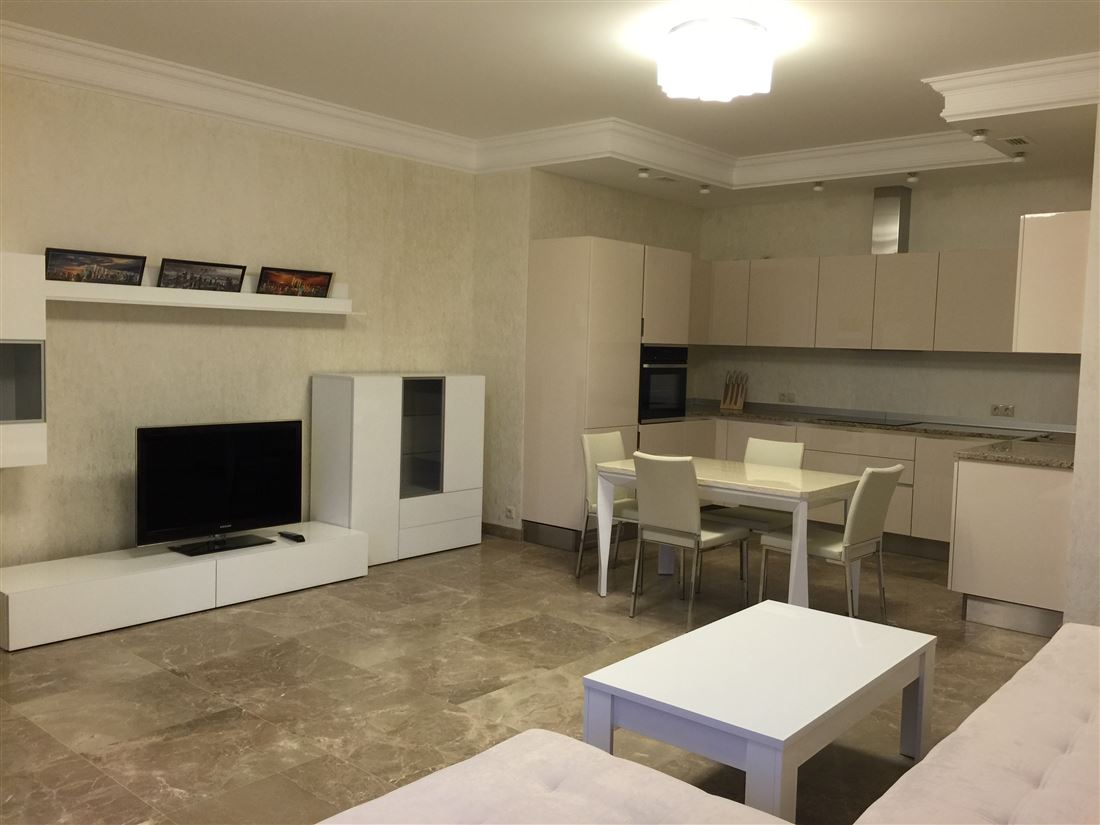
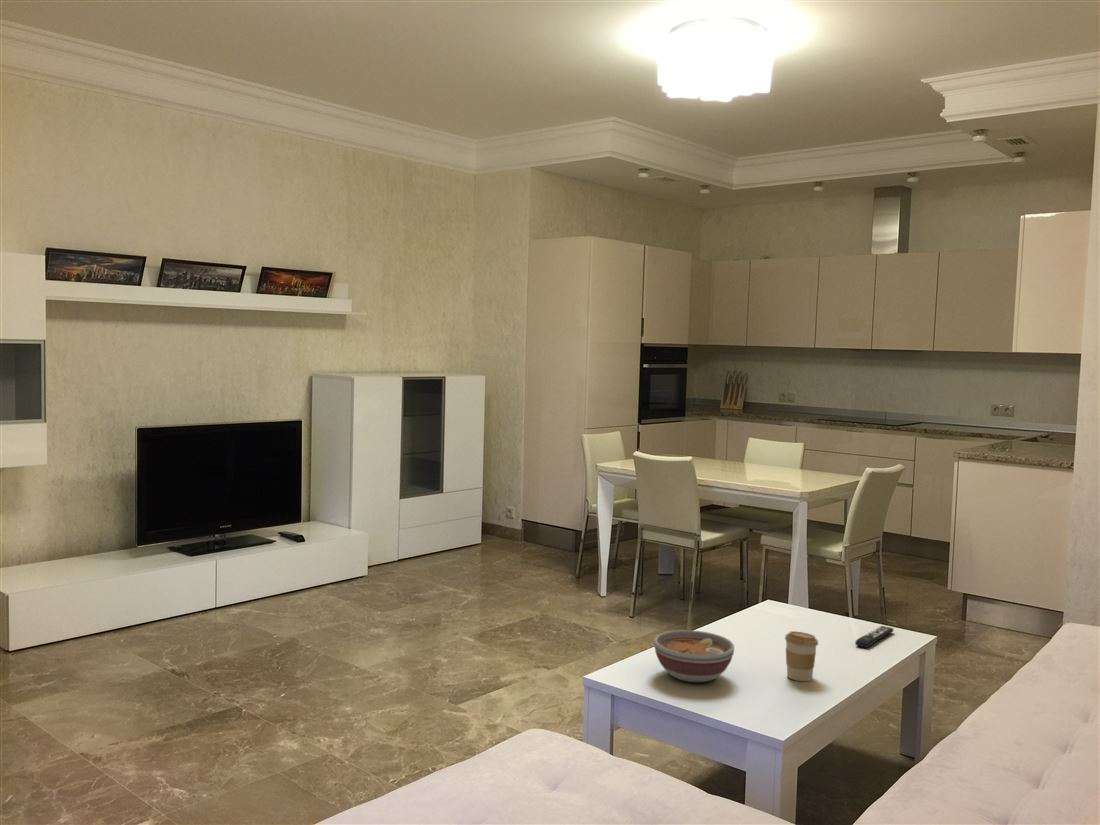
+ bowl [653,629,735,683]
+ coffee cup [784,630,819,682]
+ remote control [854,625,894,649]
